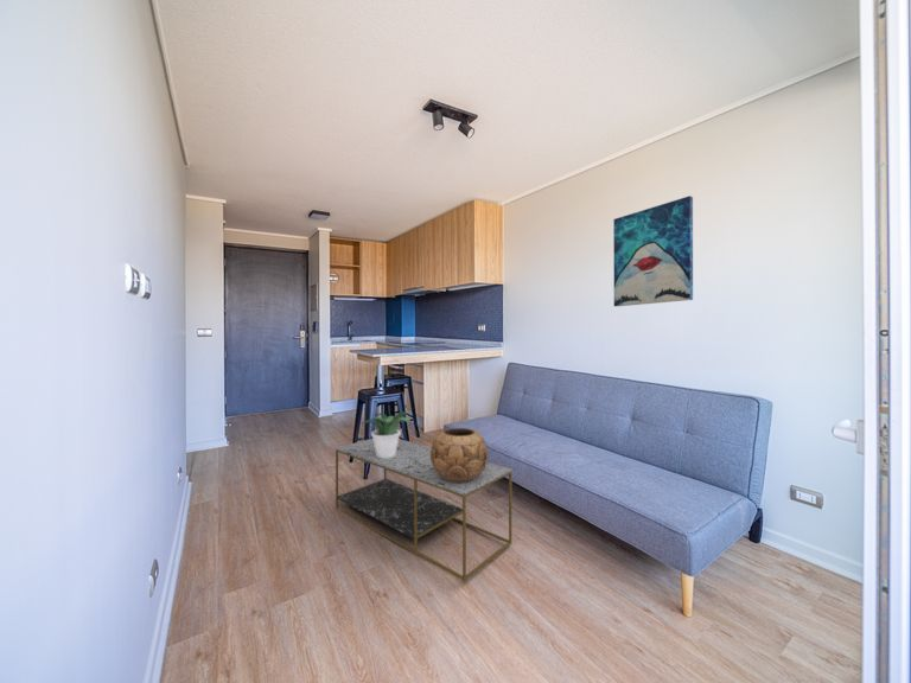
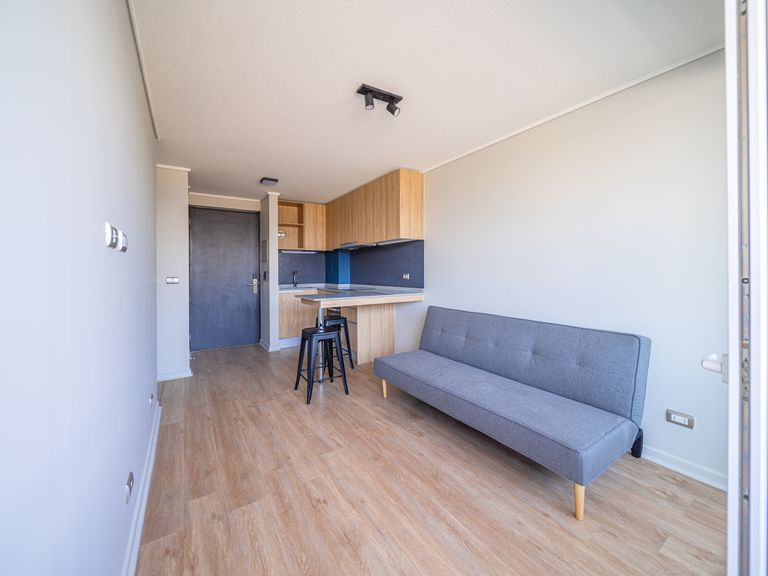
- decorative bowl [431,427,489,483]
- potted plant [361,410,413,458]
- wall art [612,194,694,307]
- coffee table [335,438,512,582]
